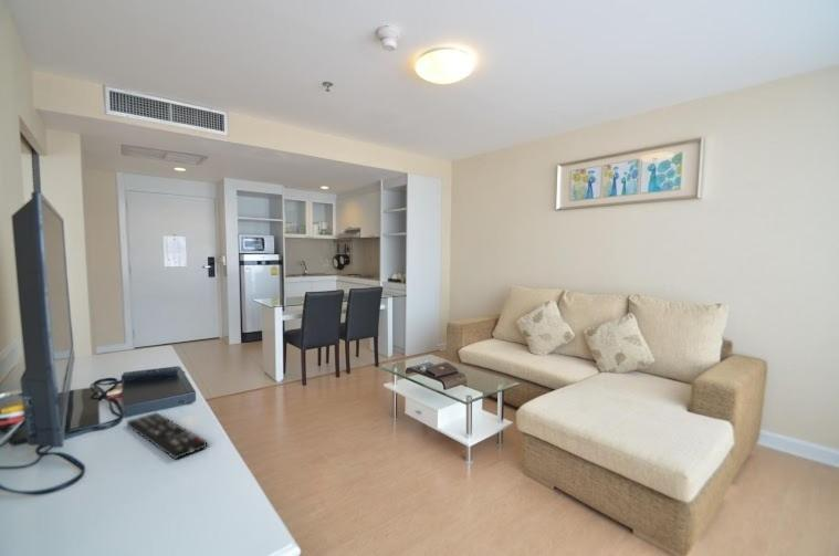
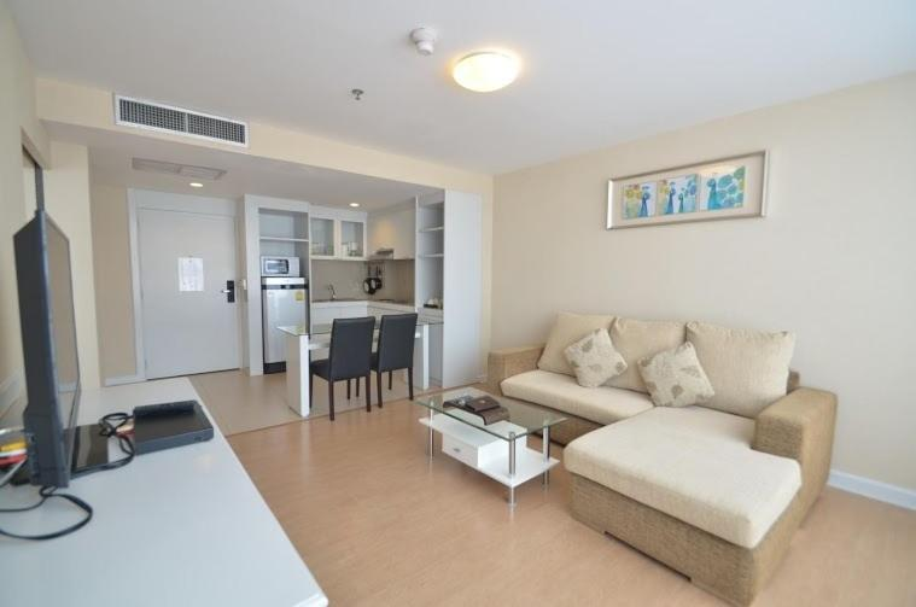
- remote control [126,411,208,460]
